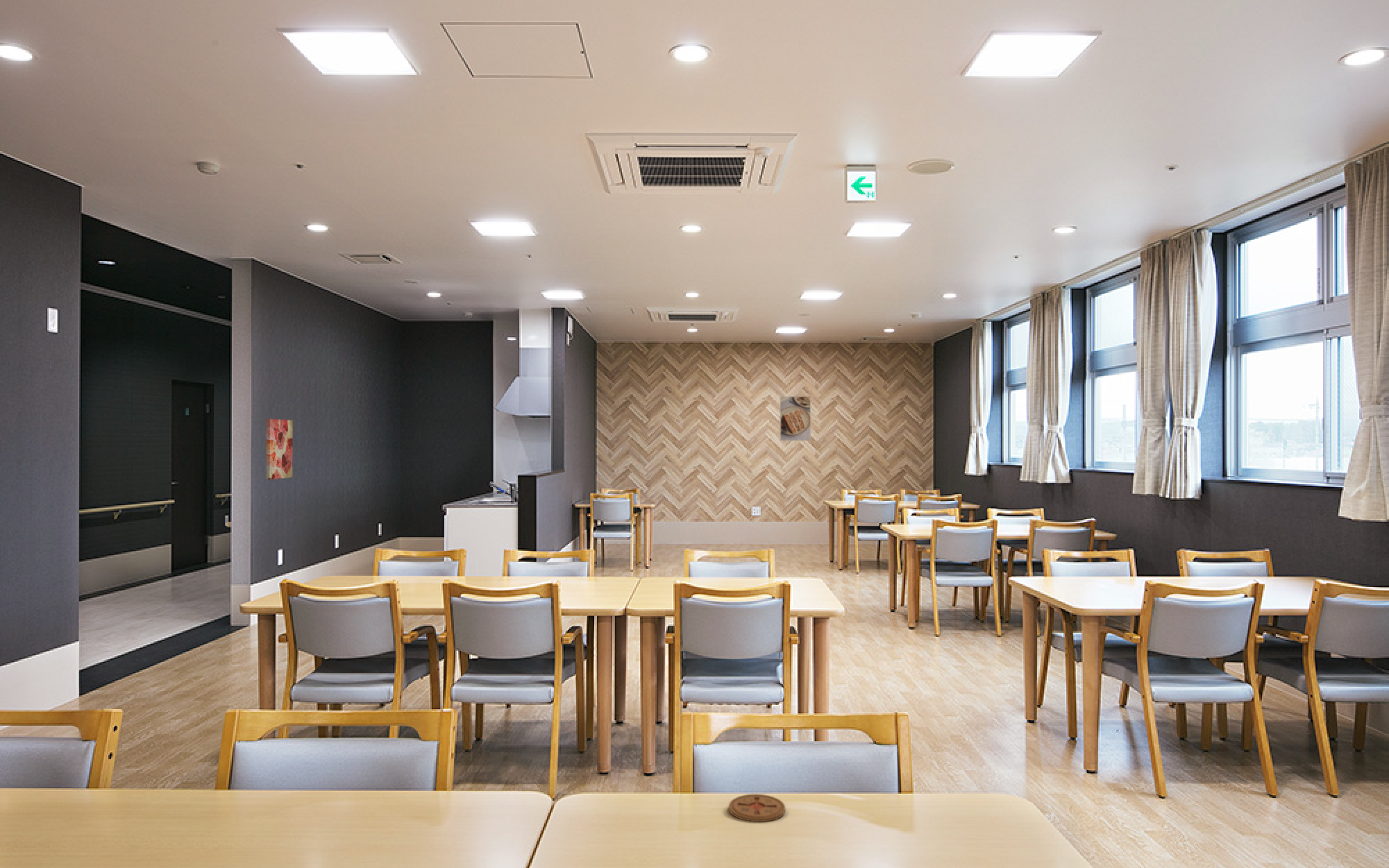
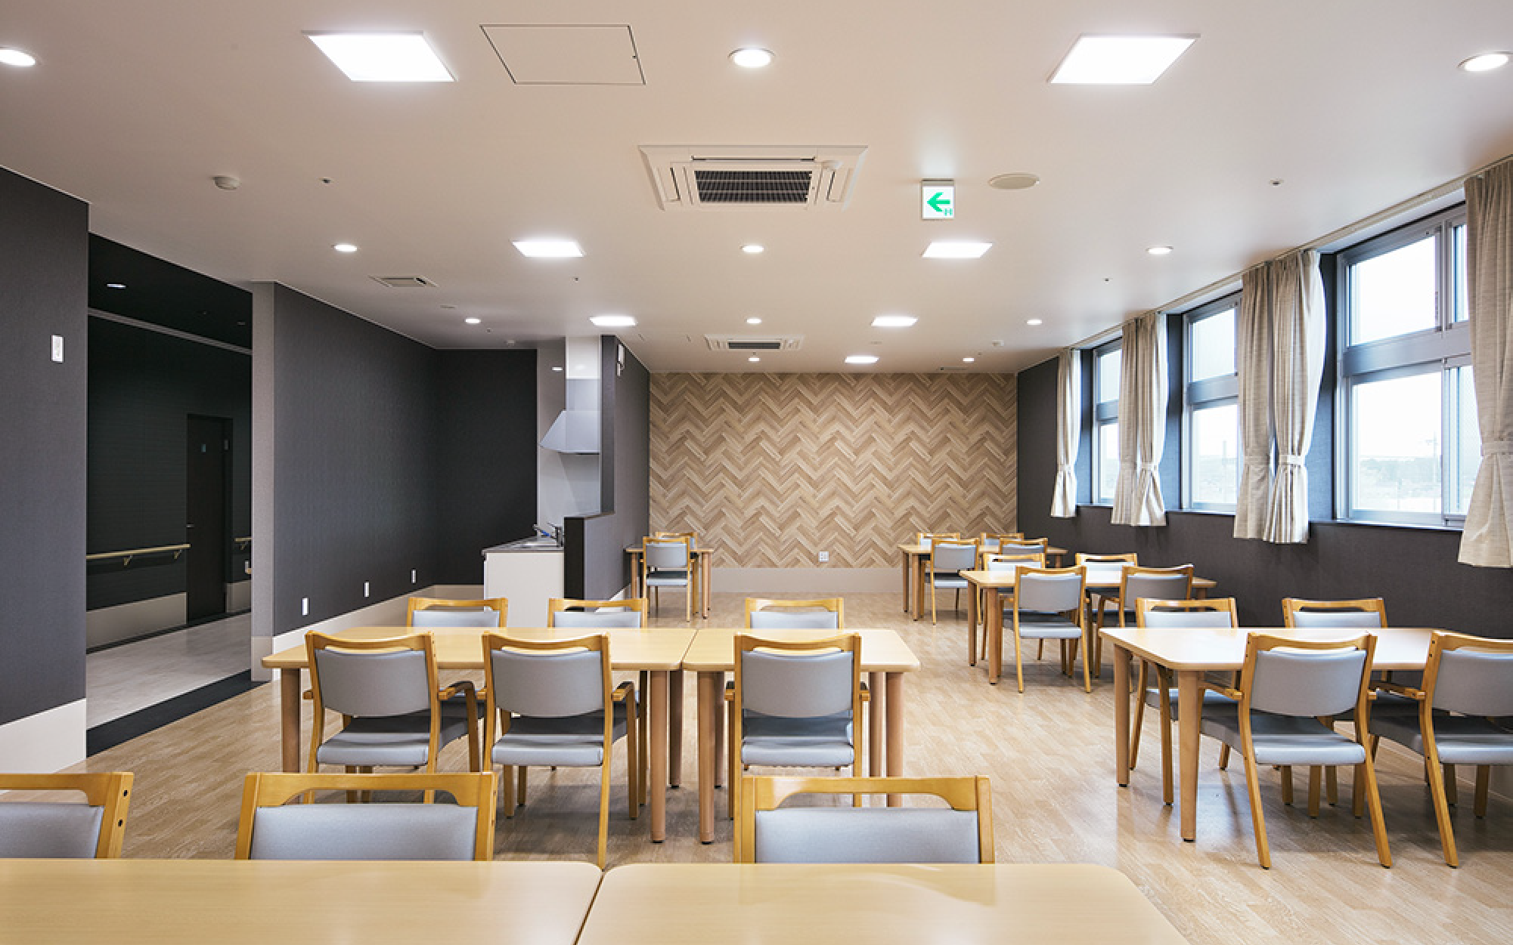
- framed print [780,395,811,441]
- coaster [728,793,786,822]
- wall art [266,418,294,480]
